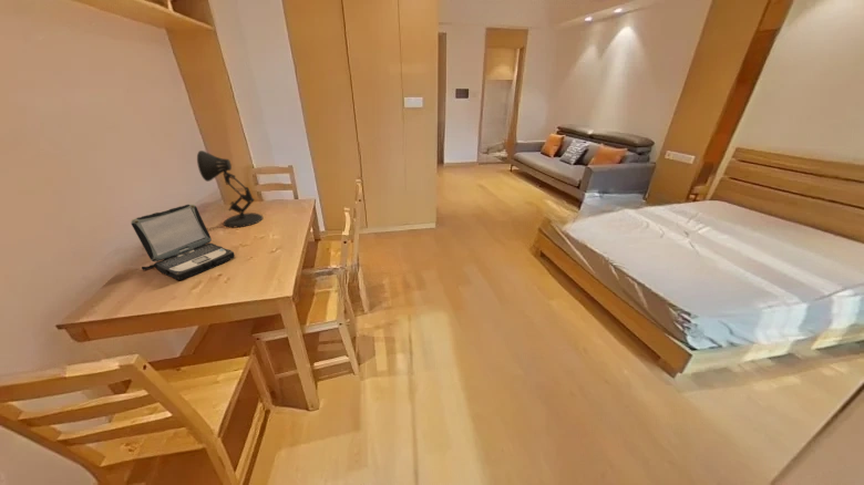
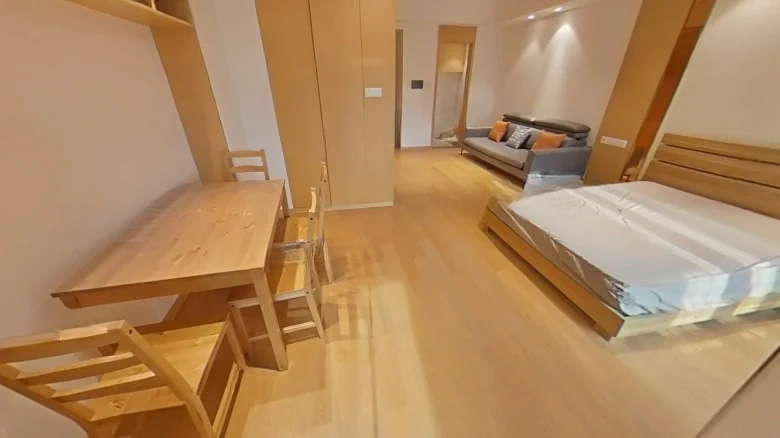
- desk lamp [196,149,264,228]
- laptop [130,203,236,281]
